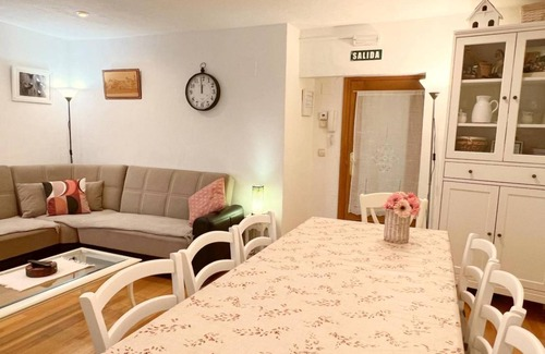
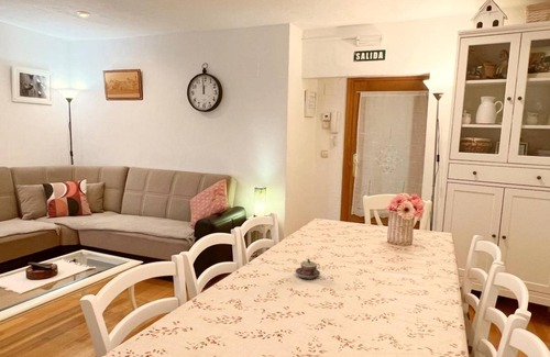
+ teacup [295,258,321,280]
